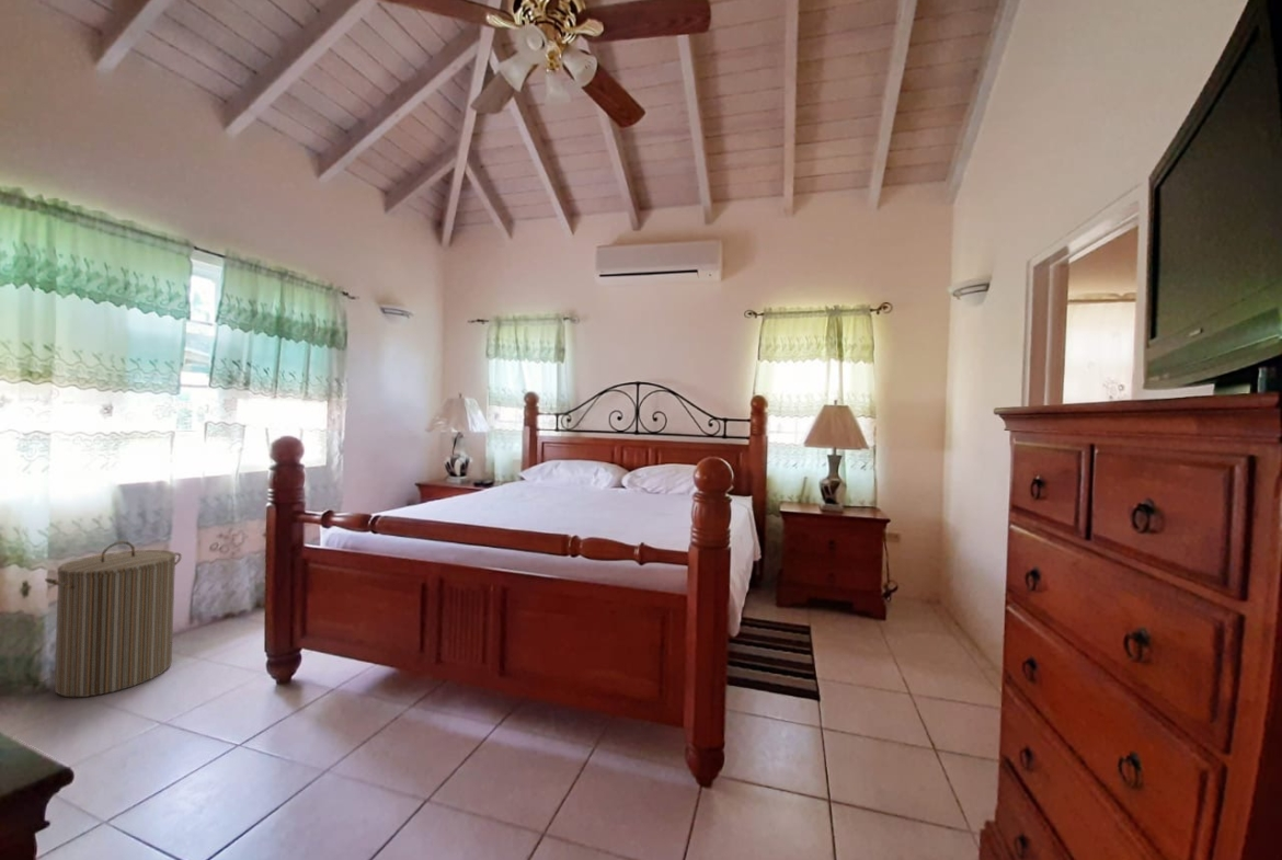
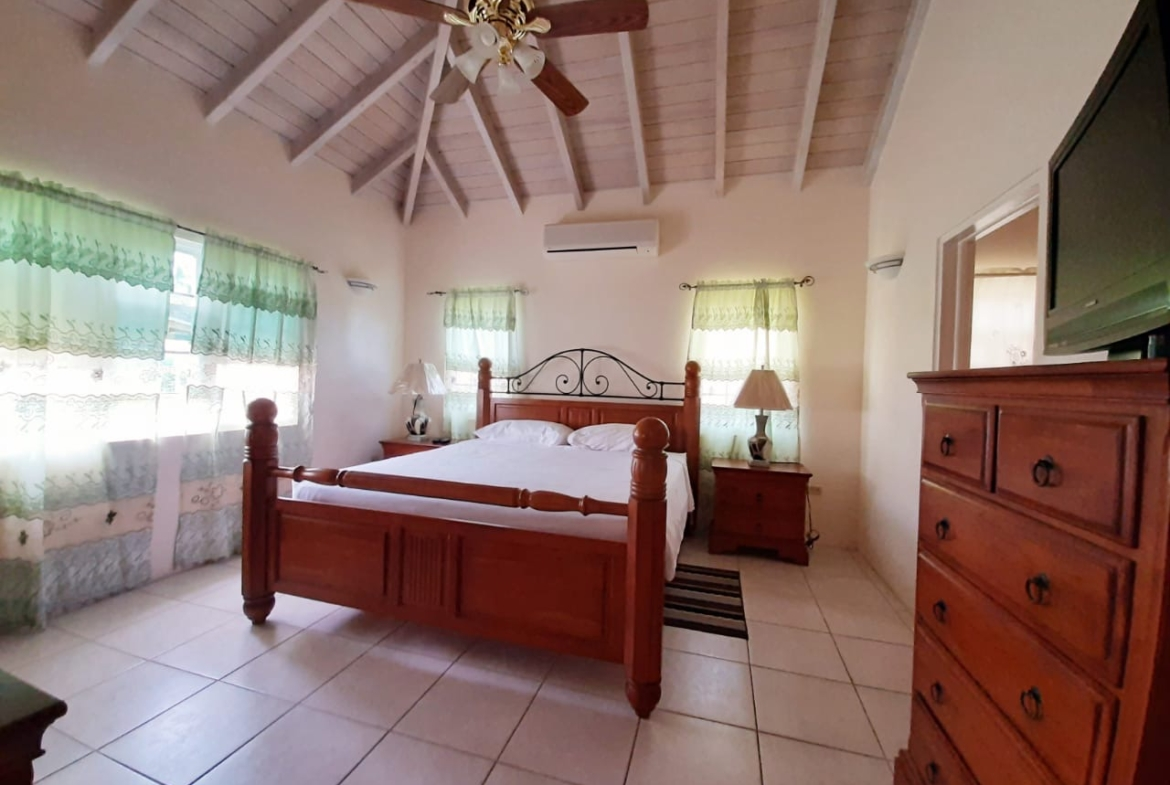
- laundry hamper [44,540,183,698]
